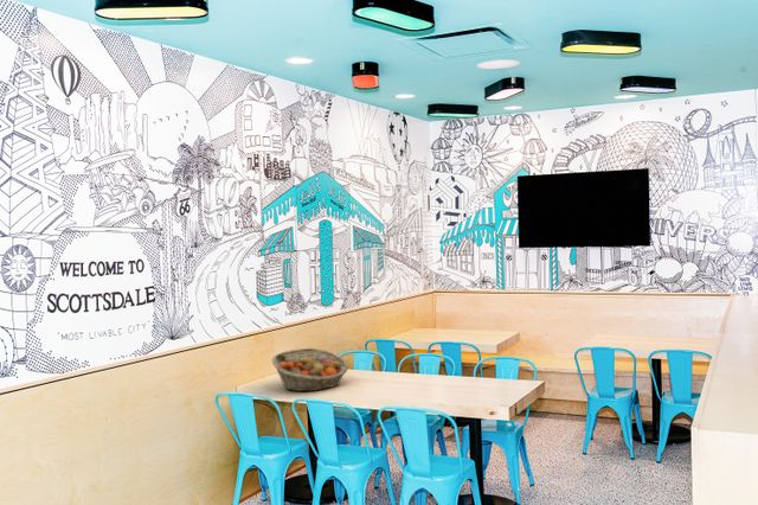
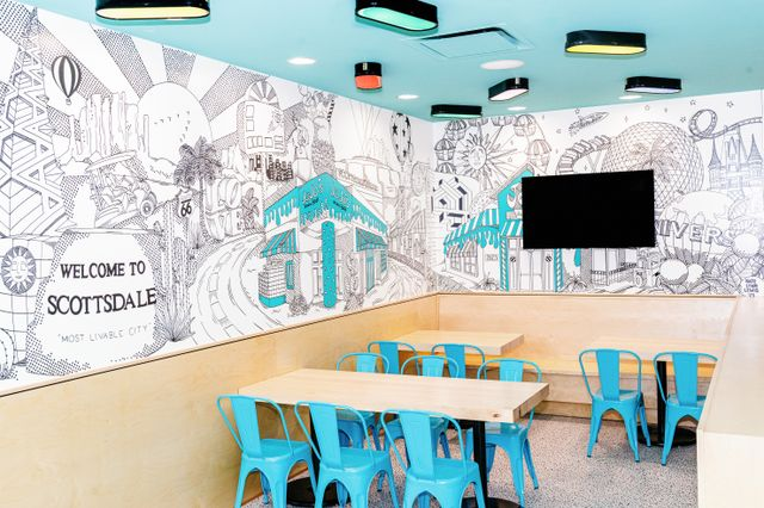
- fruit basket [270,347,349,392]
